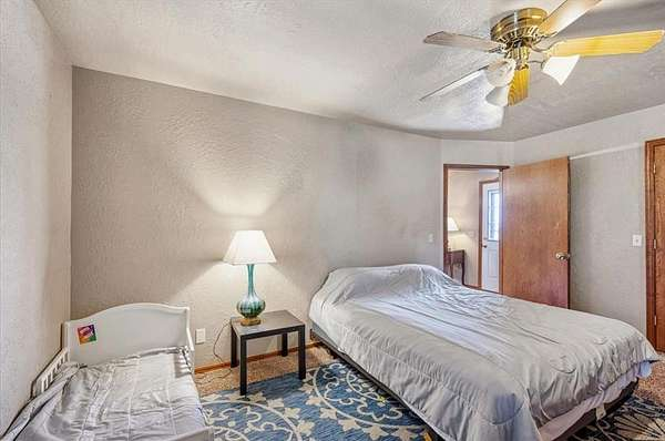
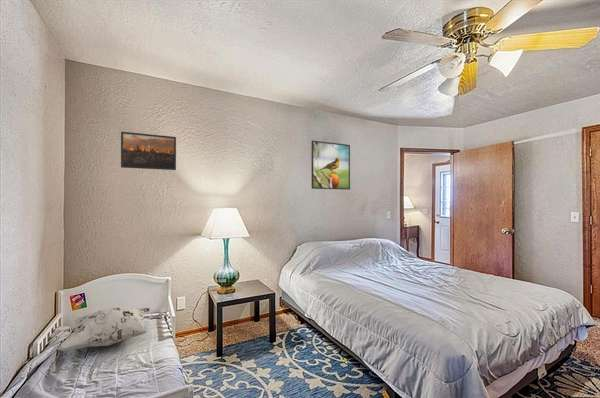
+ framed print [311,140,351,191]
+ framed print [120,131,177,171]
+ decorative pillow [56,306,151,352]
